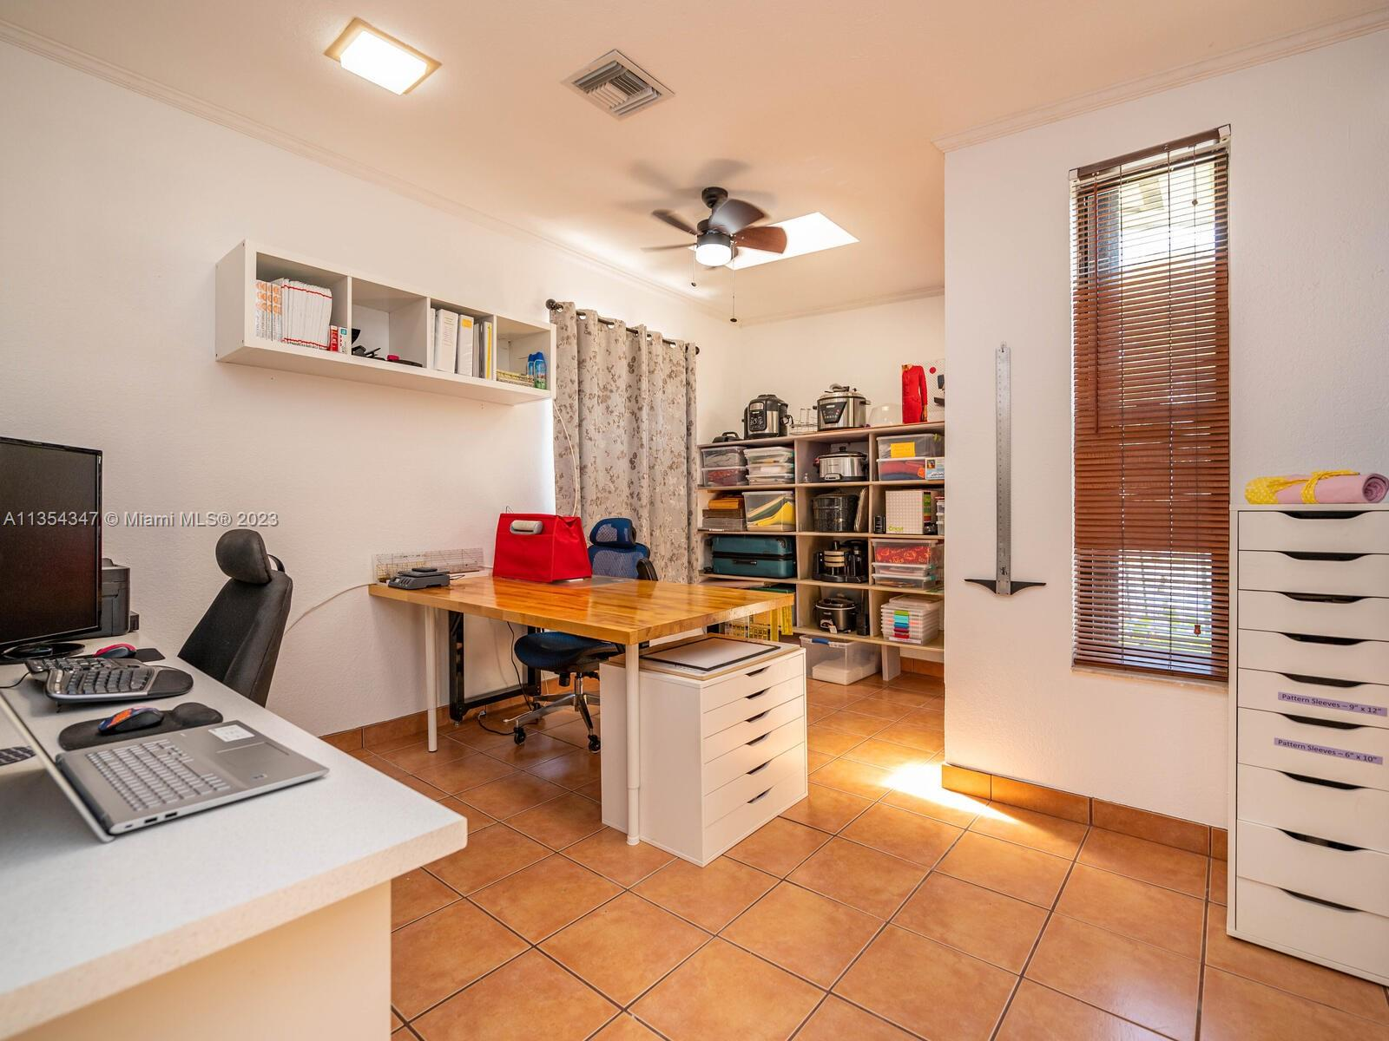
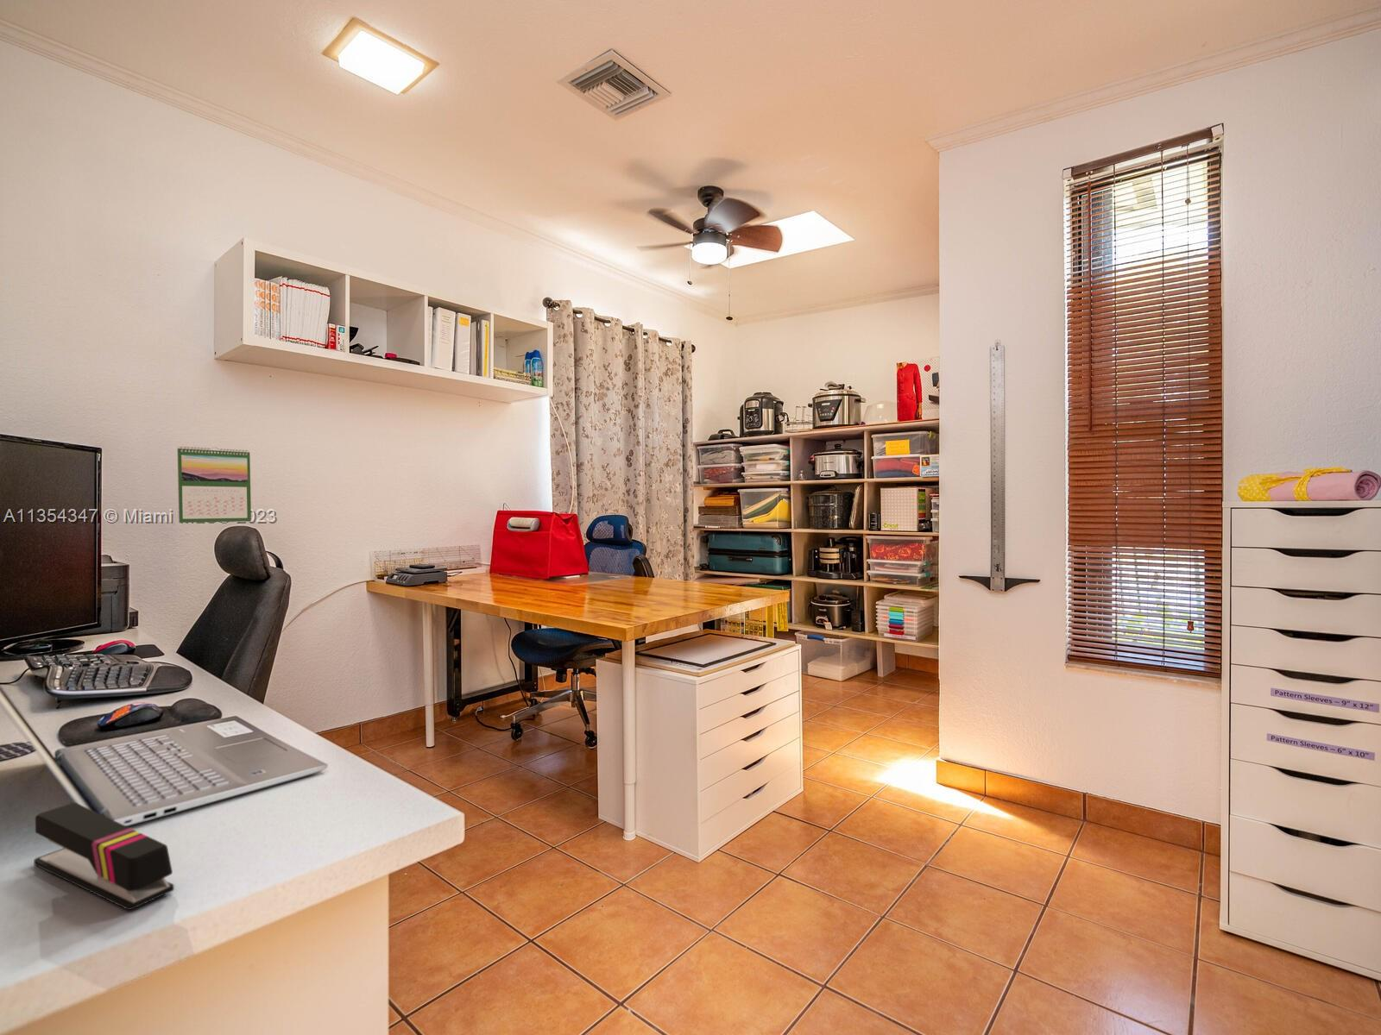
+ stapler [33,802,175,911]
+ calendar [176,445,252,524]
